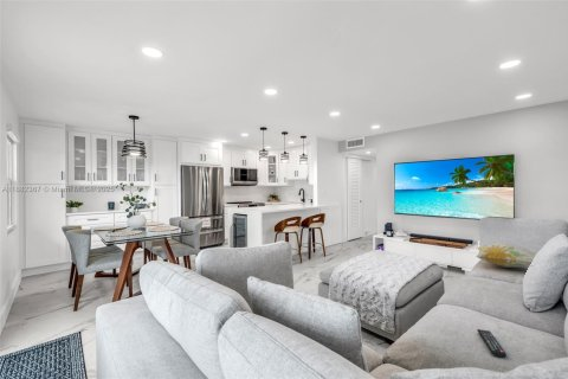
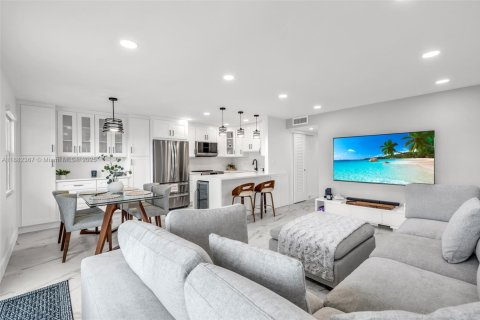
- decorative pillow [476,242,536,269]
- remote control [476,328,508,359]
